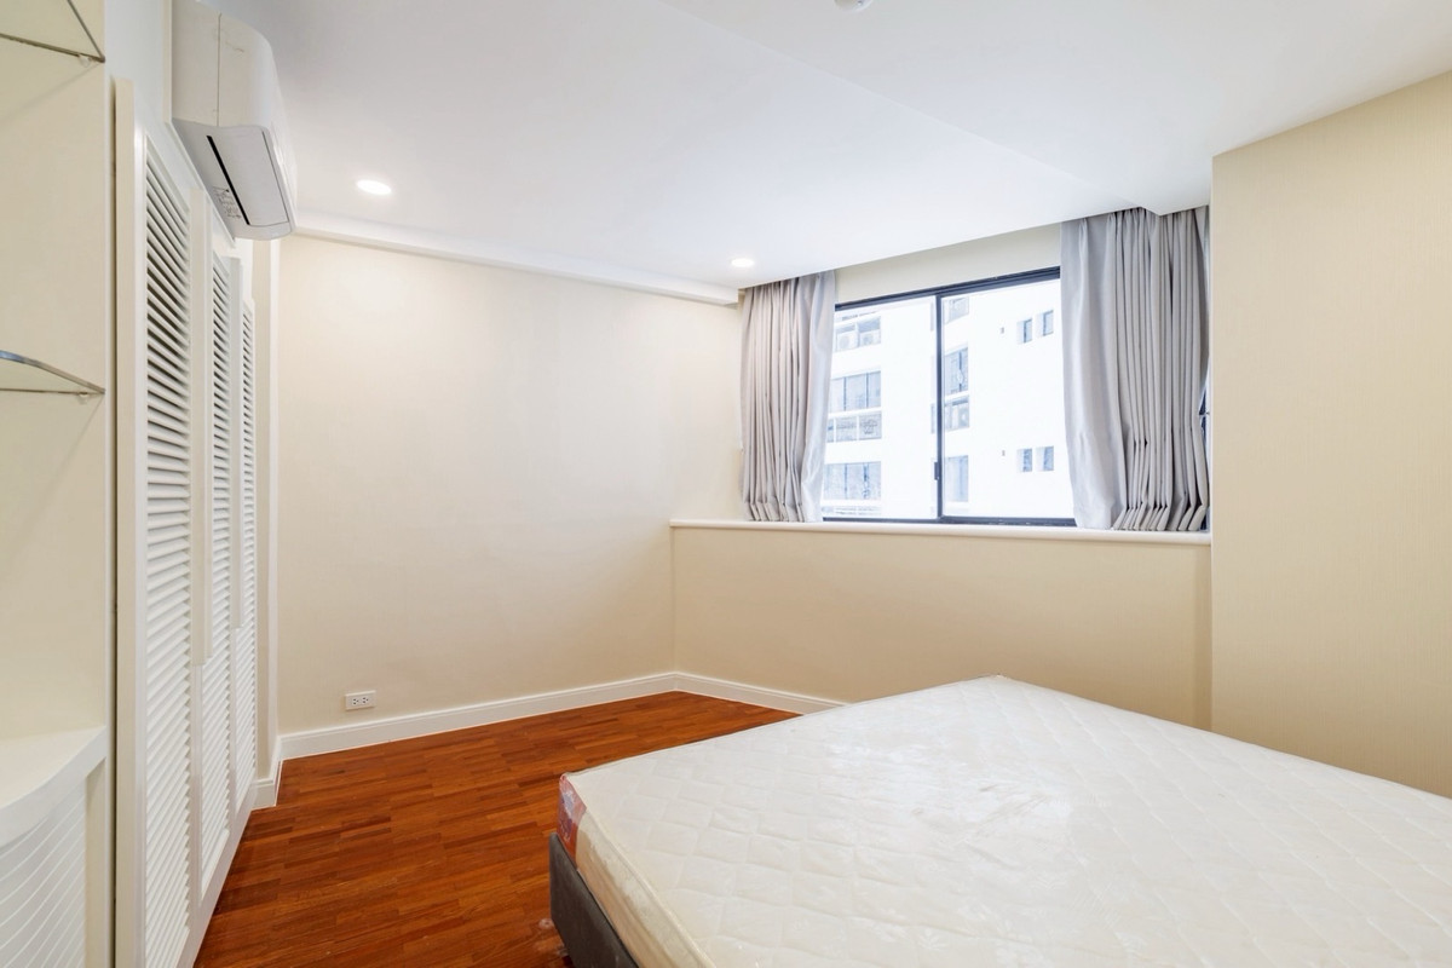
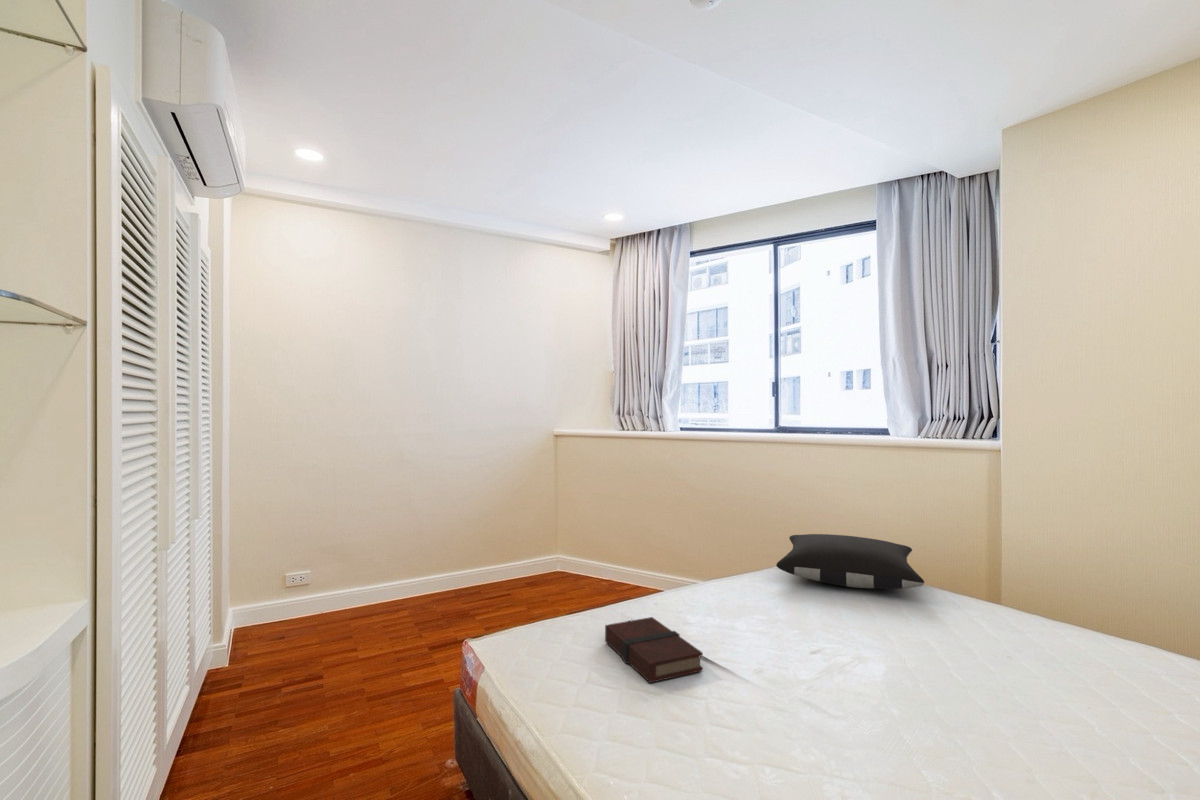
+ pillow [775,533,925,590]
+ book [604,616,704,684]
